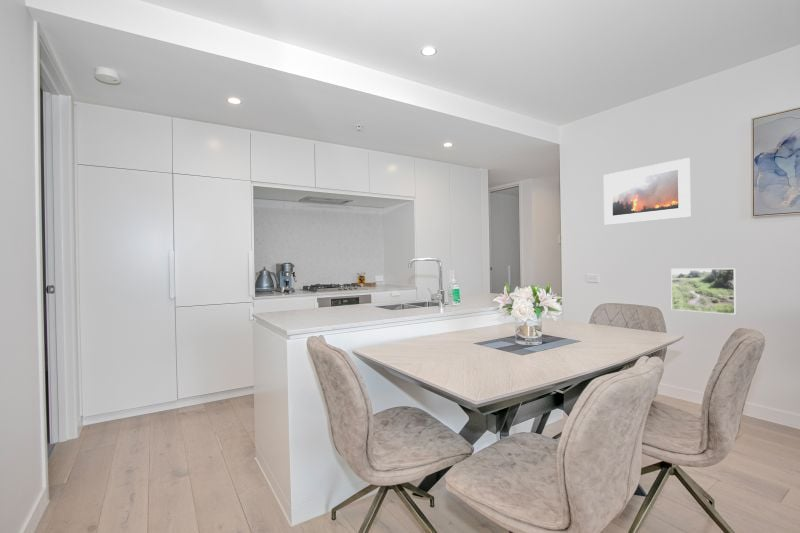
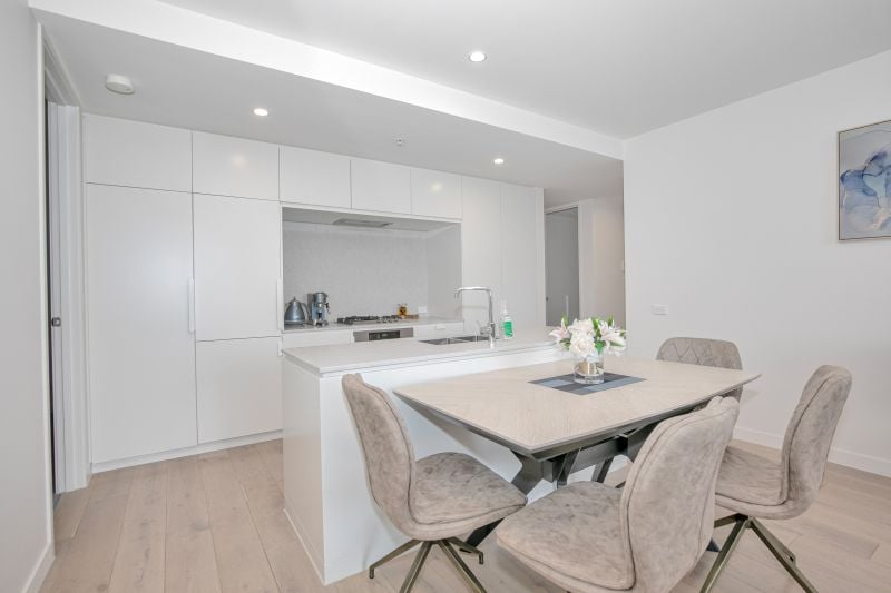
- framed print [670,268,737,315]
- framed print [603,157,691,226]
